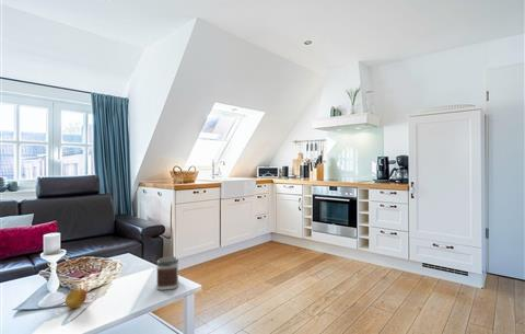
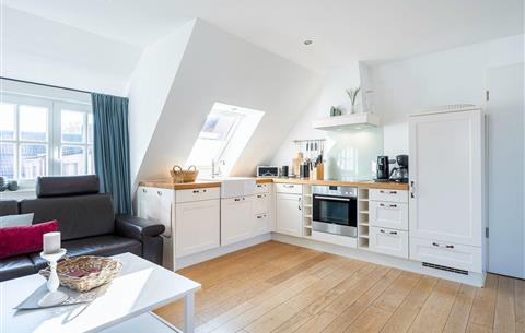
- fruit [65,288,88,309]
- jar [155,255,180,291]
